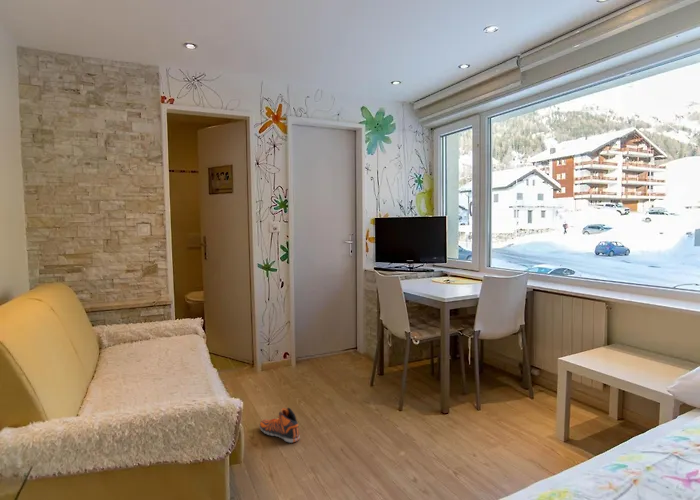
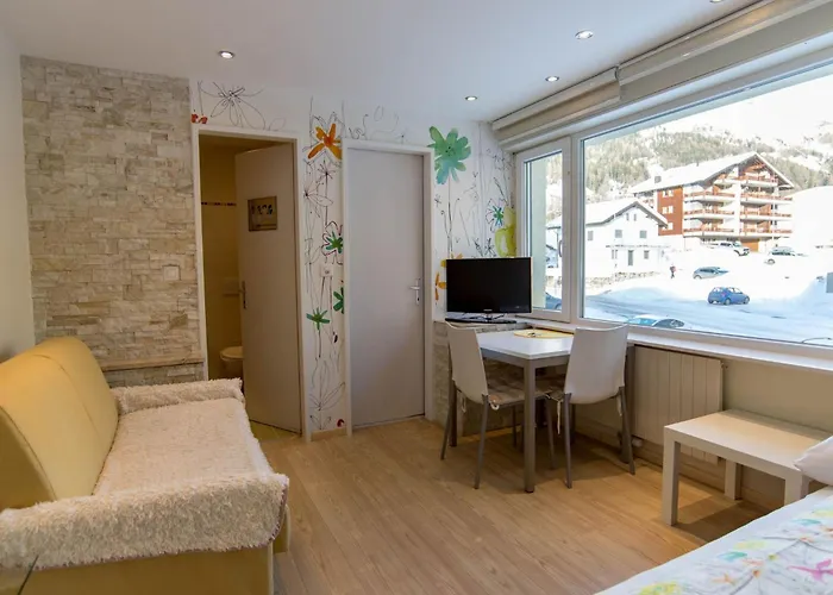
- sneaker [259,407,301,444]
